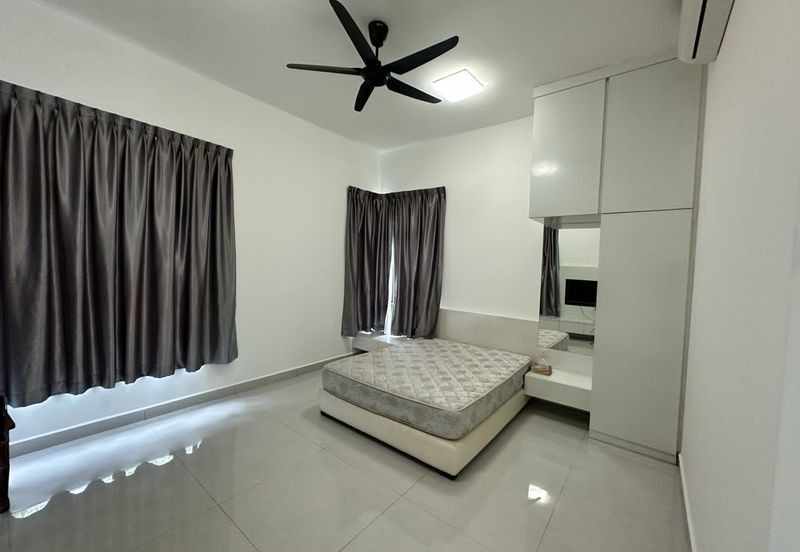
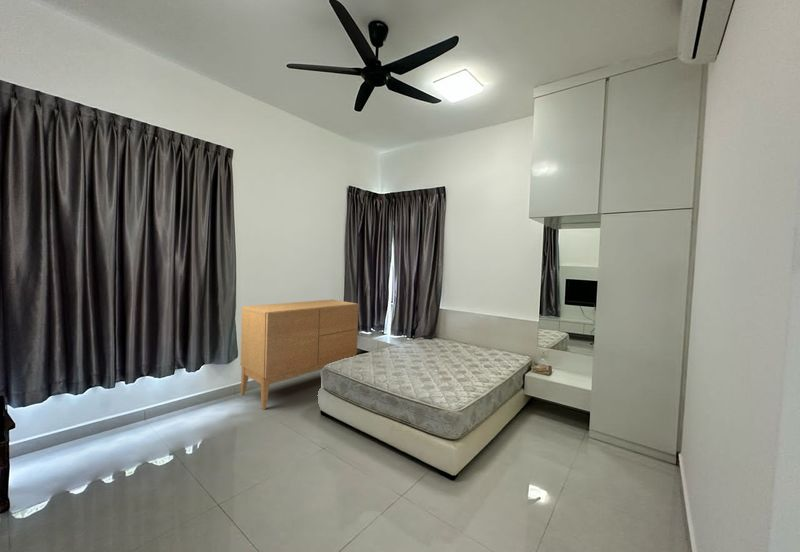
+ sideboard [239,299,360,411]
